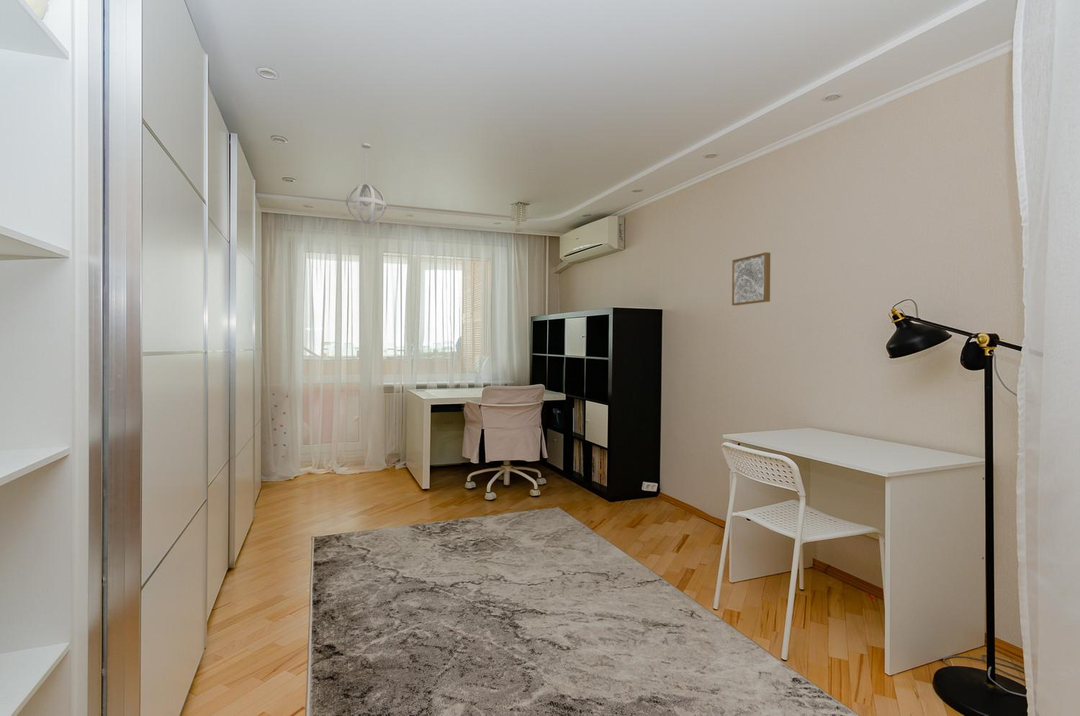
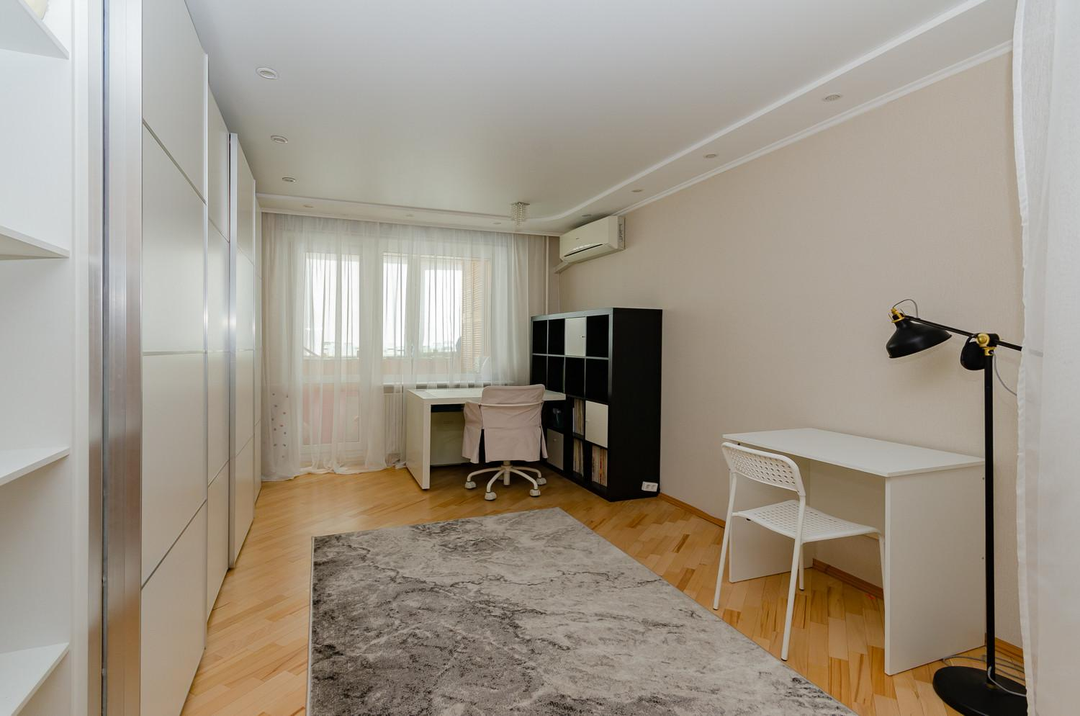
- wall art [731,251,771,307]
- pendant light [345,142,387,225]
